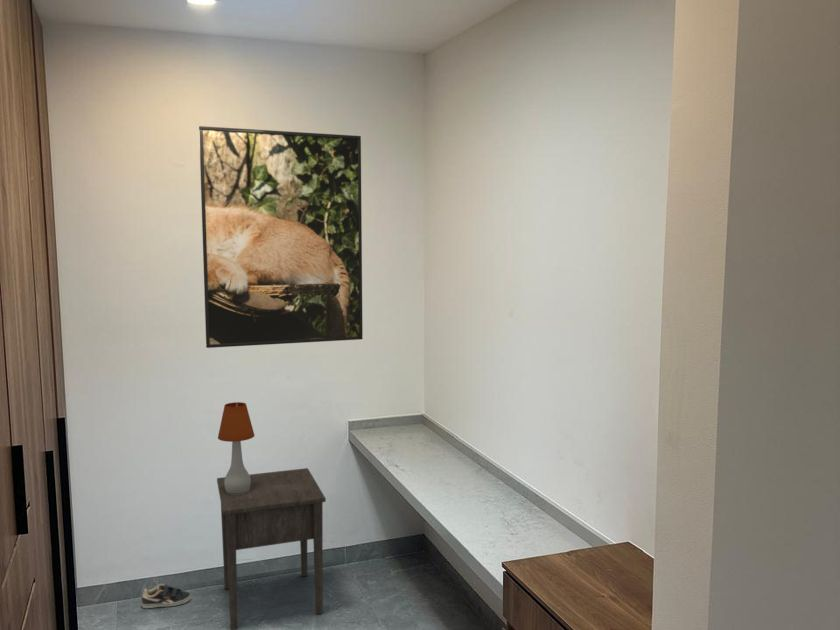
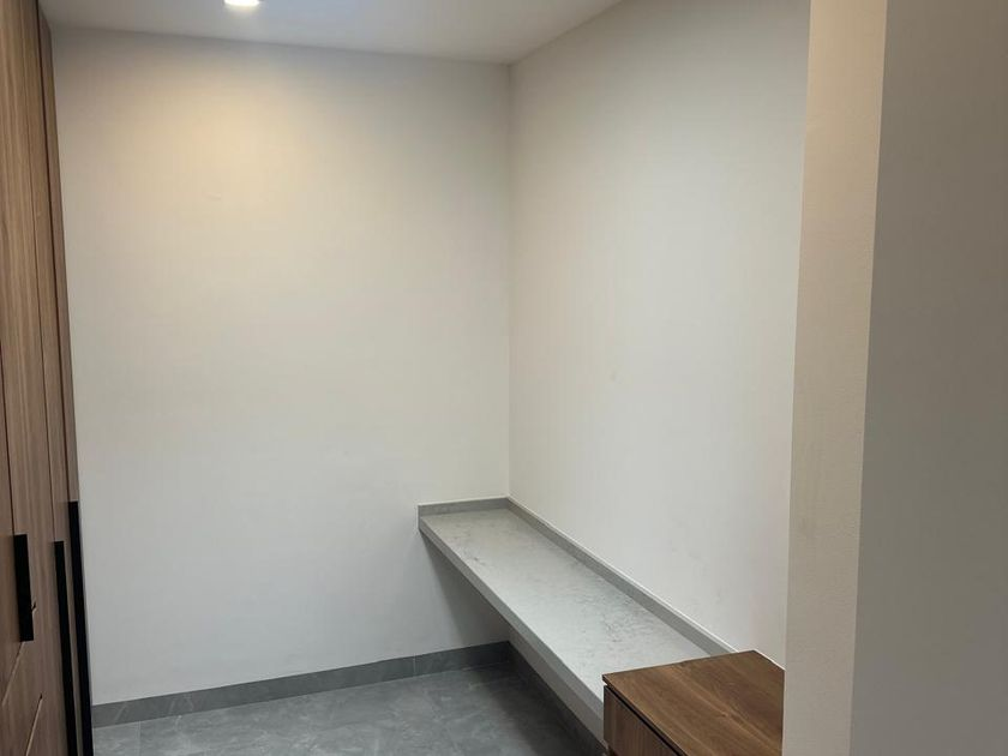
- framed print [198,125,364,349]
- nightstand [216,467,327,630]
- sneaker [141,583,192,609]
- table lamp [217,401,256,494]
